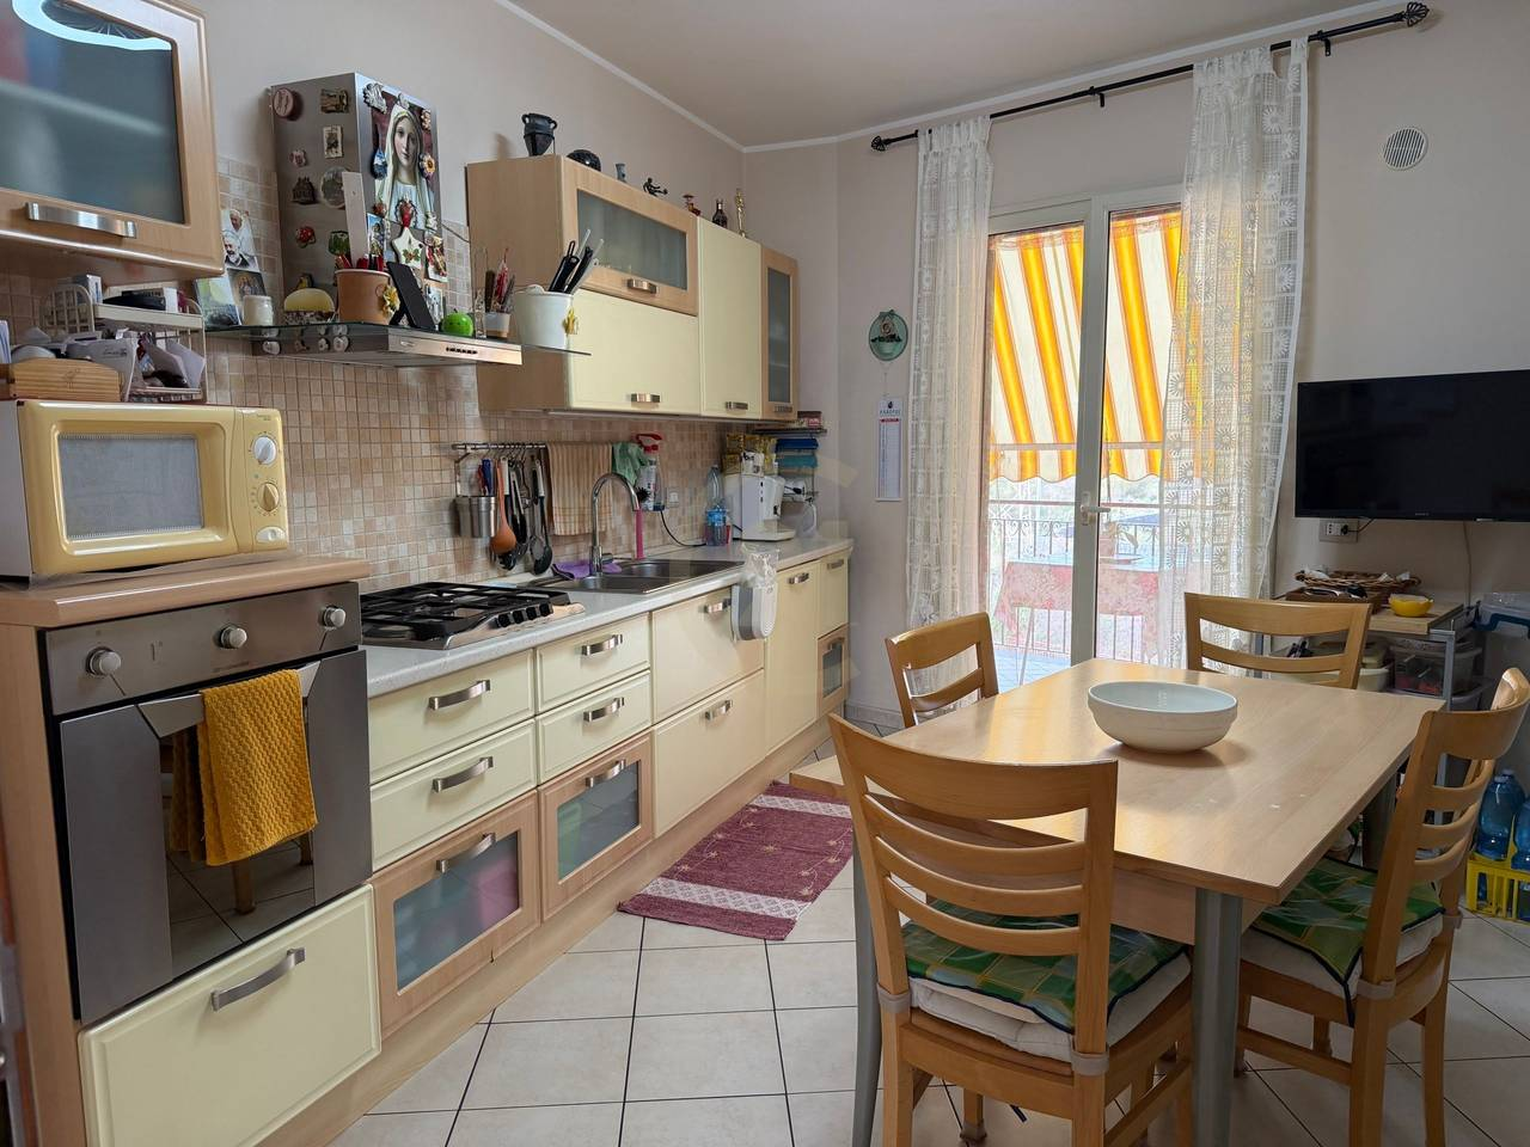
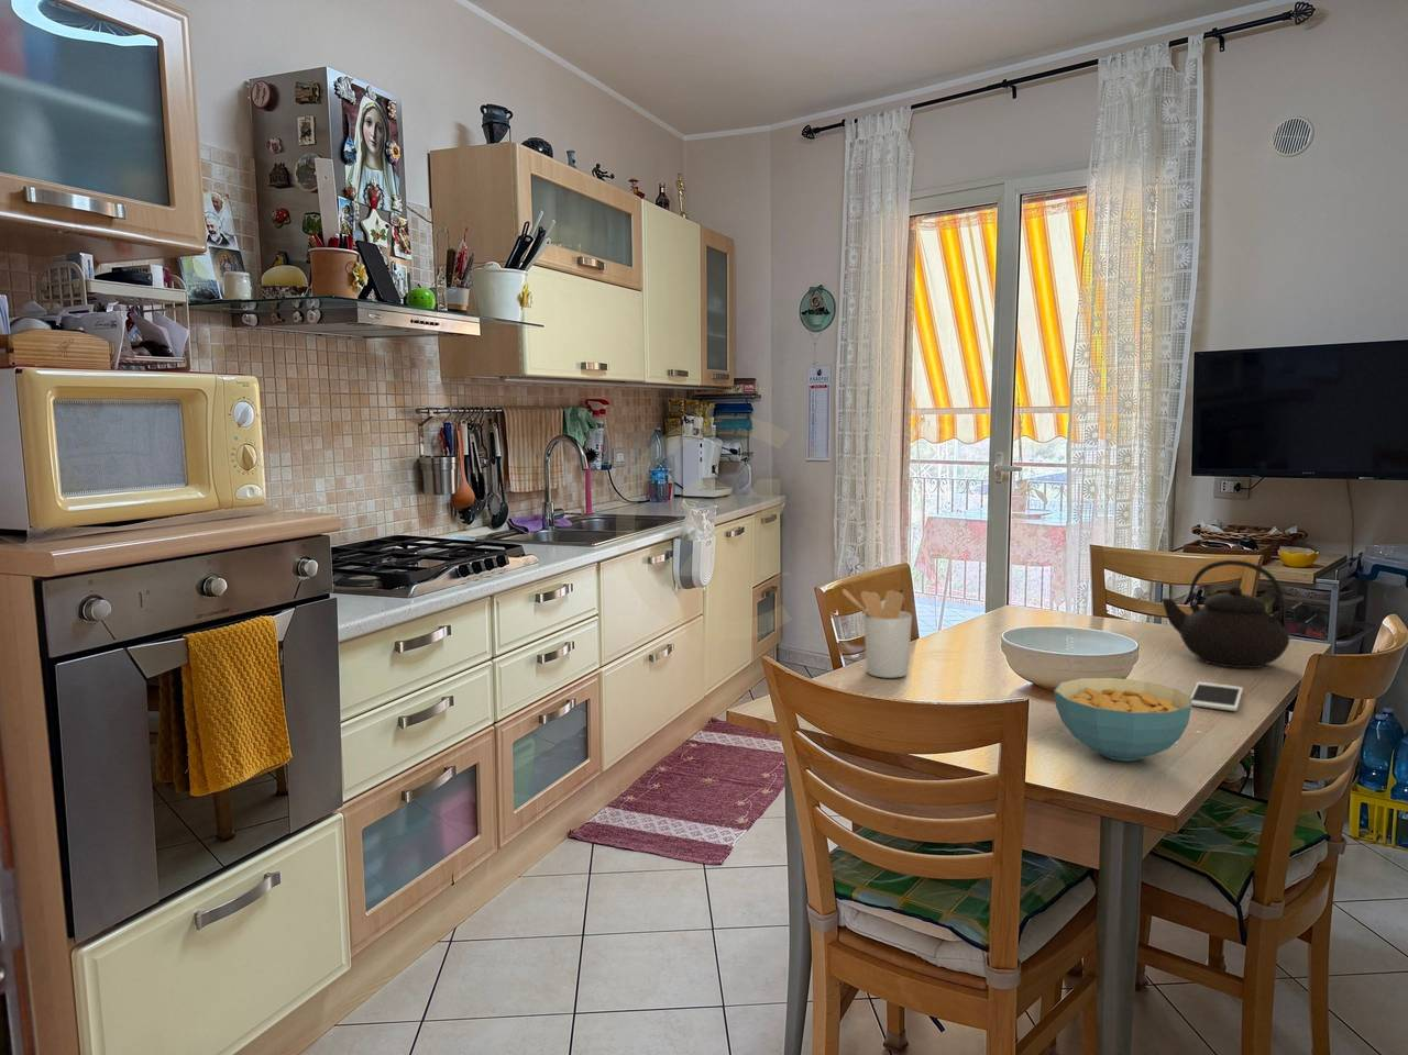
+ teapot [1161,560,1290,669]
+ cereal bowl [1053,677,1193,761]
+ utensil holder [841,588,914,679]
+ cell phone [1191,682,1244,713]
